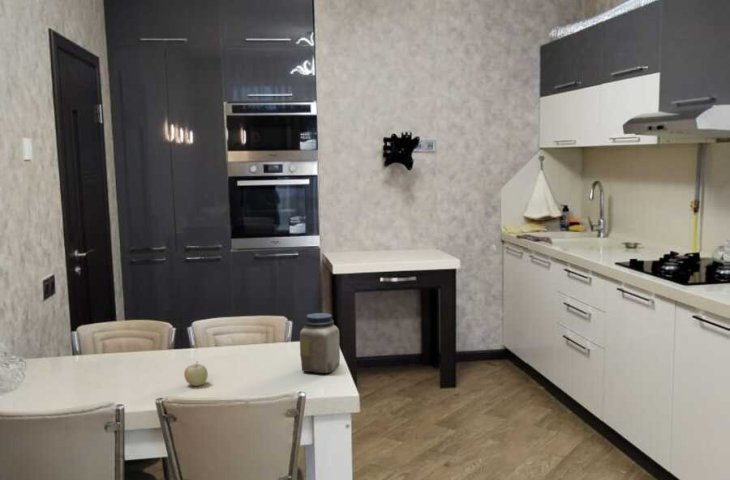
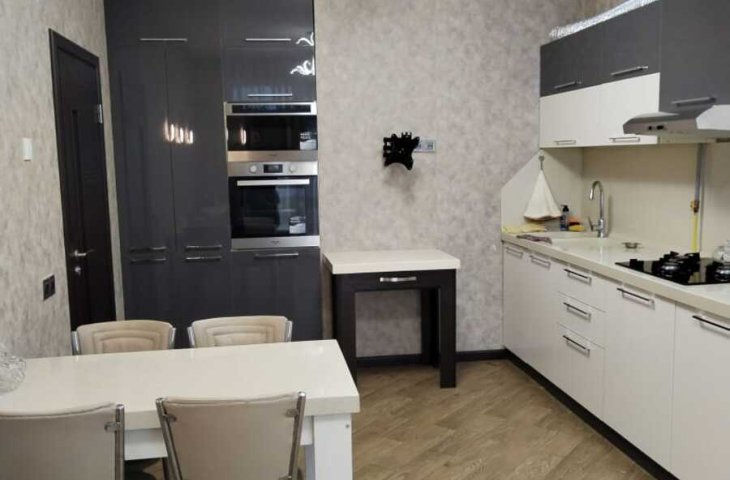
- fruit [183,361,209,387]
- jar [299,312,341,374]
